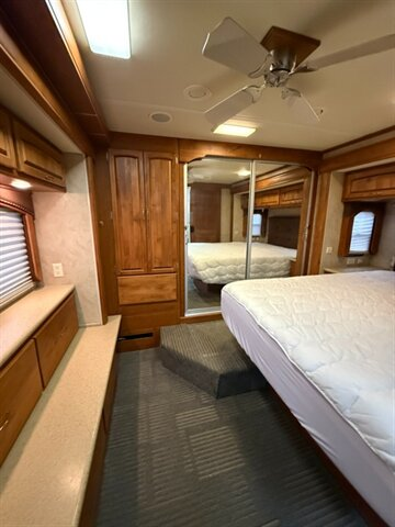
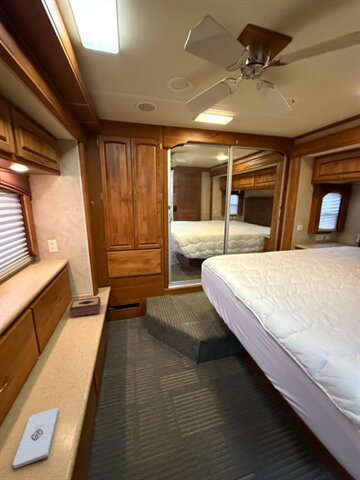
+ notepad [12,406,60,469]
+ tissue box [68,296,102,319]
